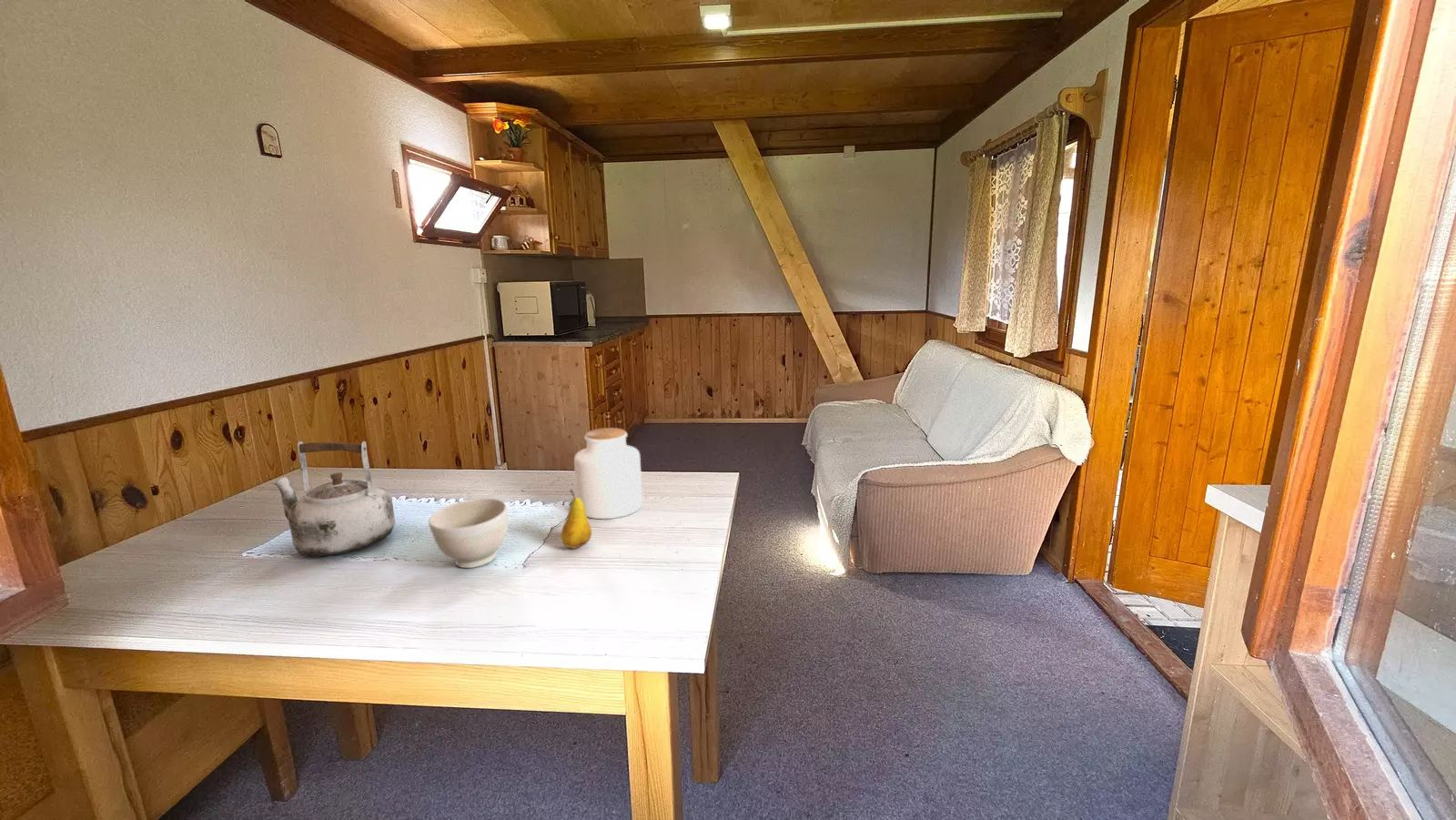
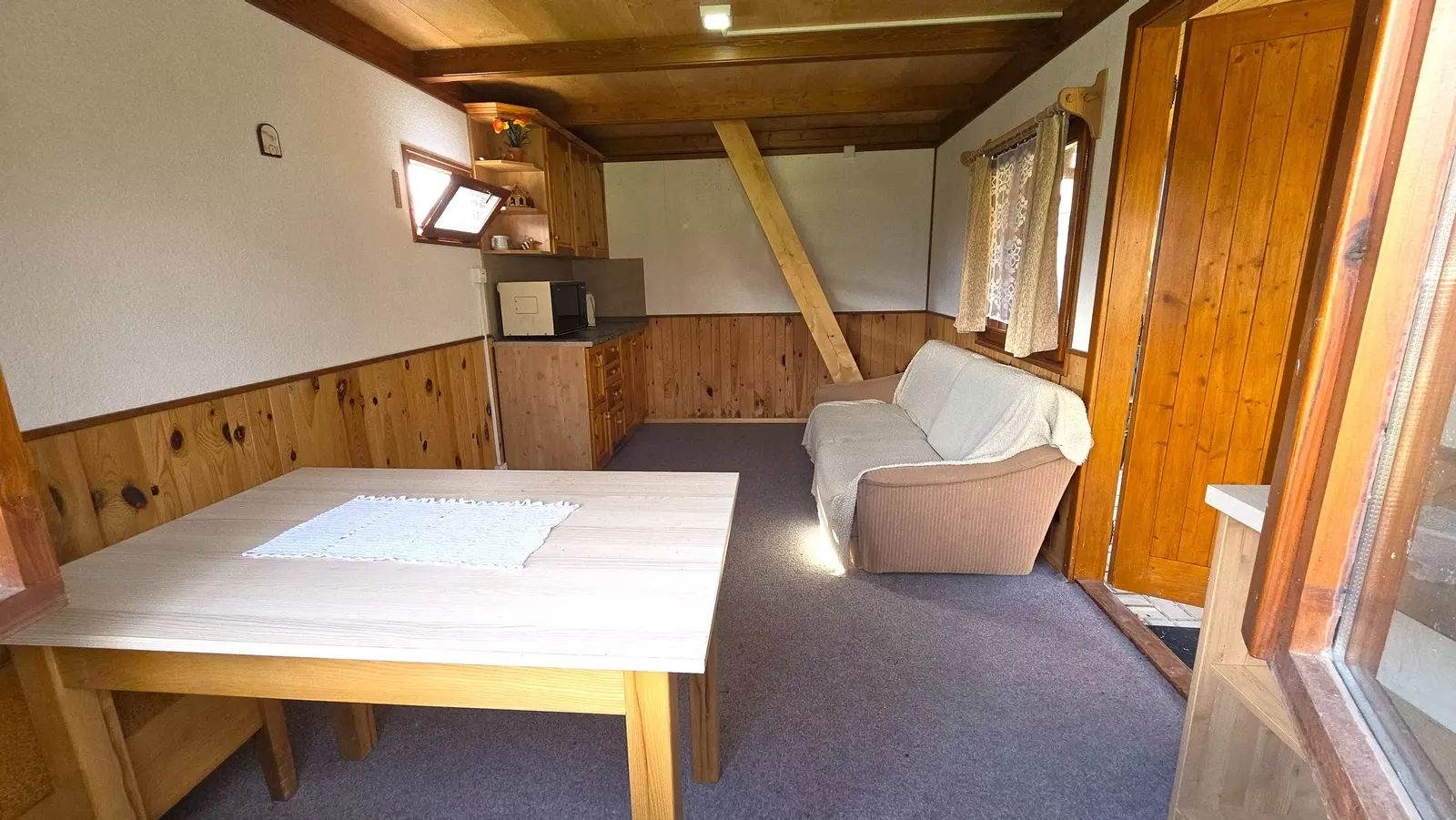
- fruit [560,488,592,550]
- jar [573,427,643,520]
- bowl [428,498,509,569]
- kettle [270,440,396,557]
